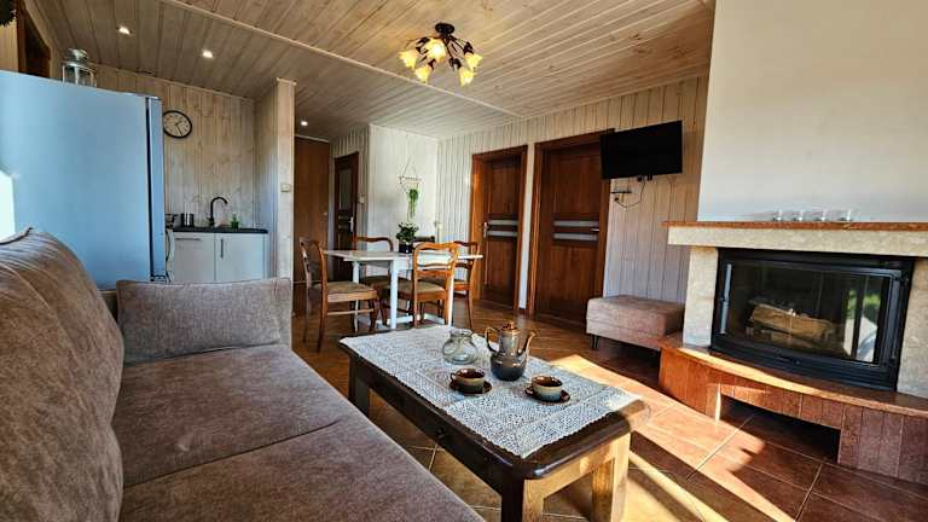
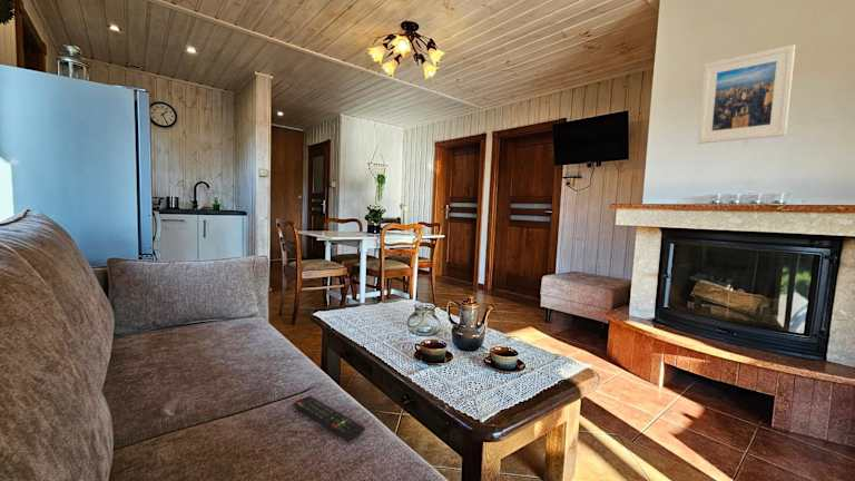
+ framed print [697,43,796,145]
+ remote control [293,395,366,442]
